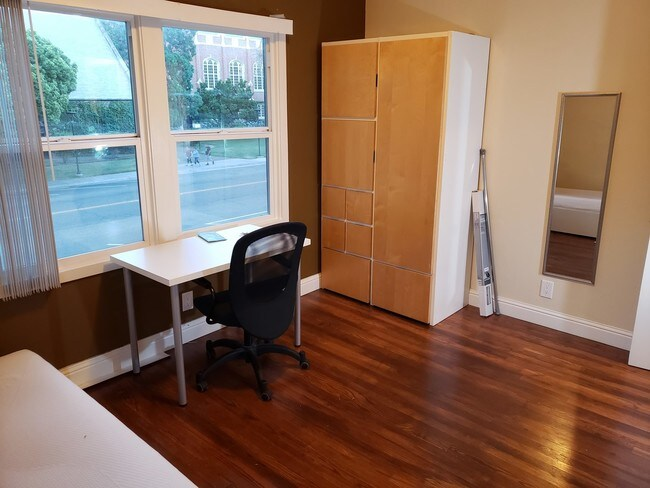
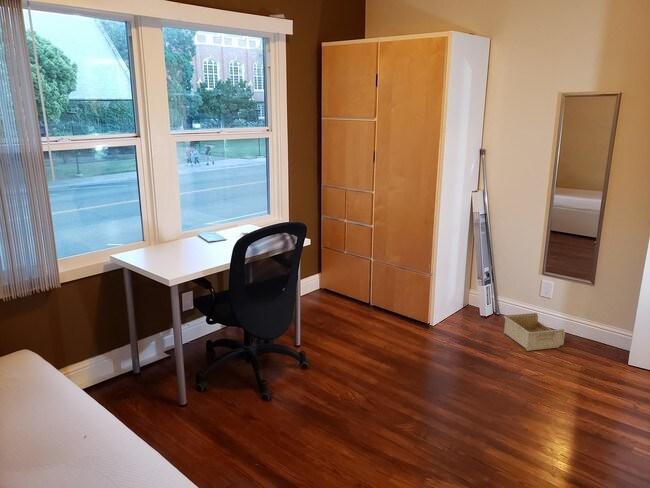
+ storage bin [503,312,566,352]
